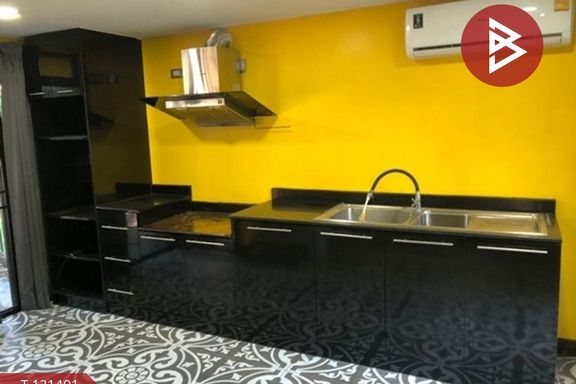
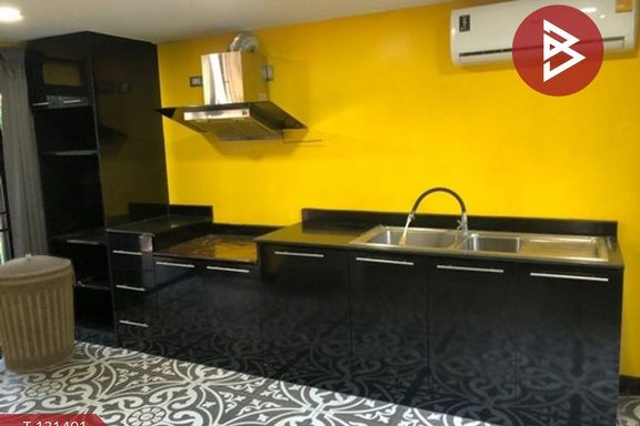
+ trash can [0,253,77,374]
